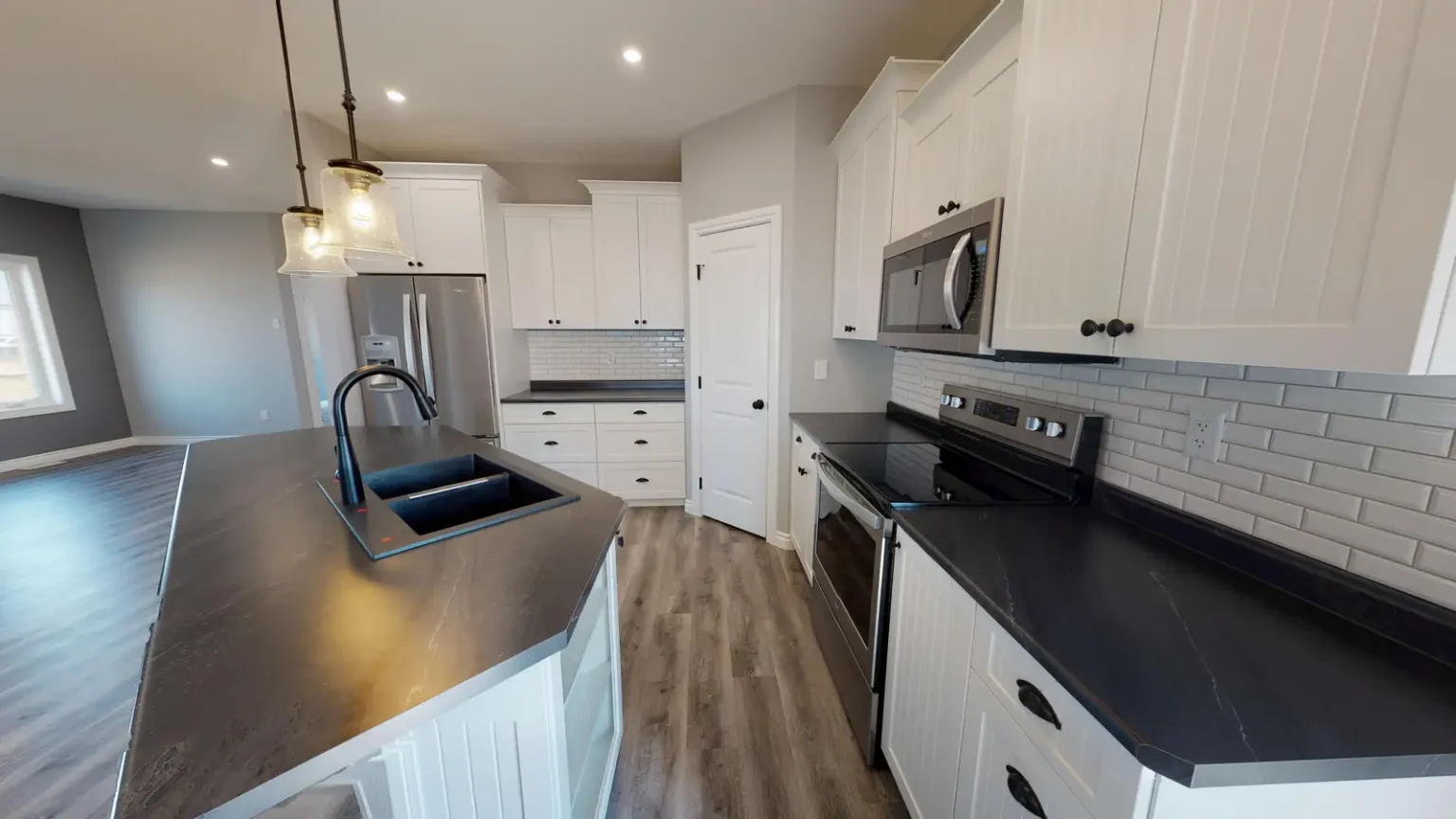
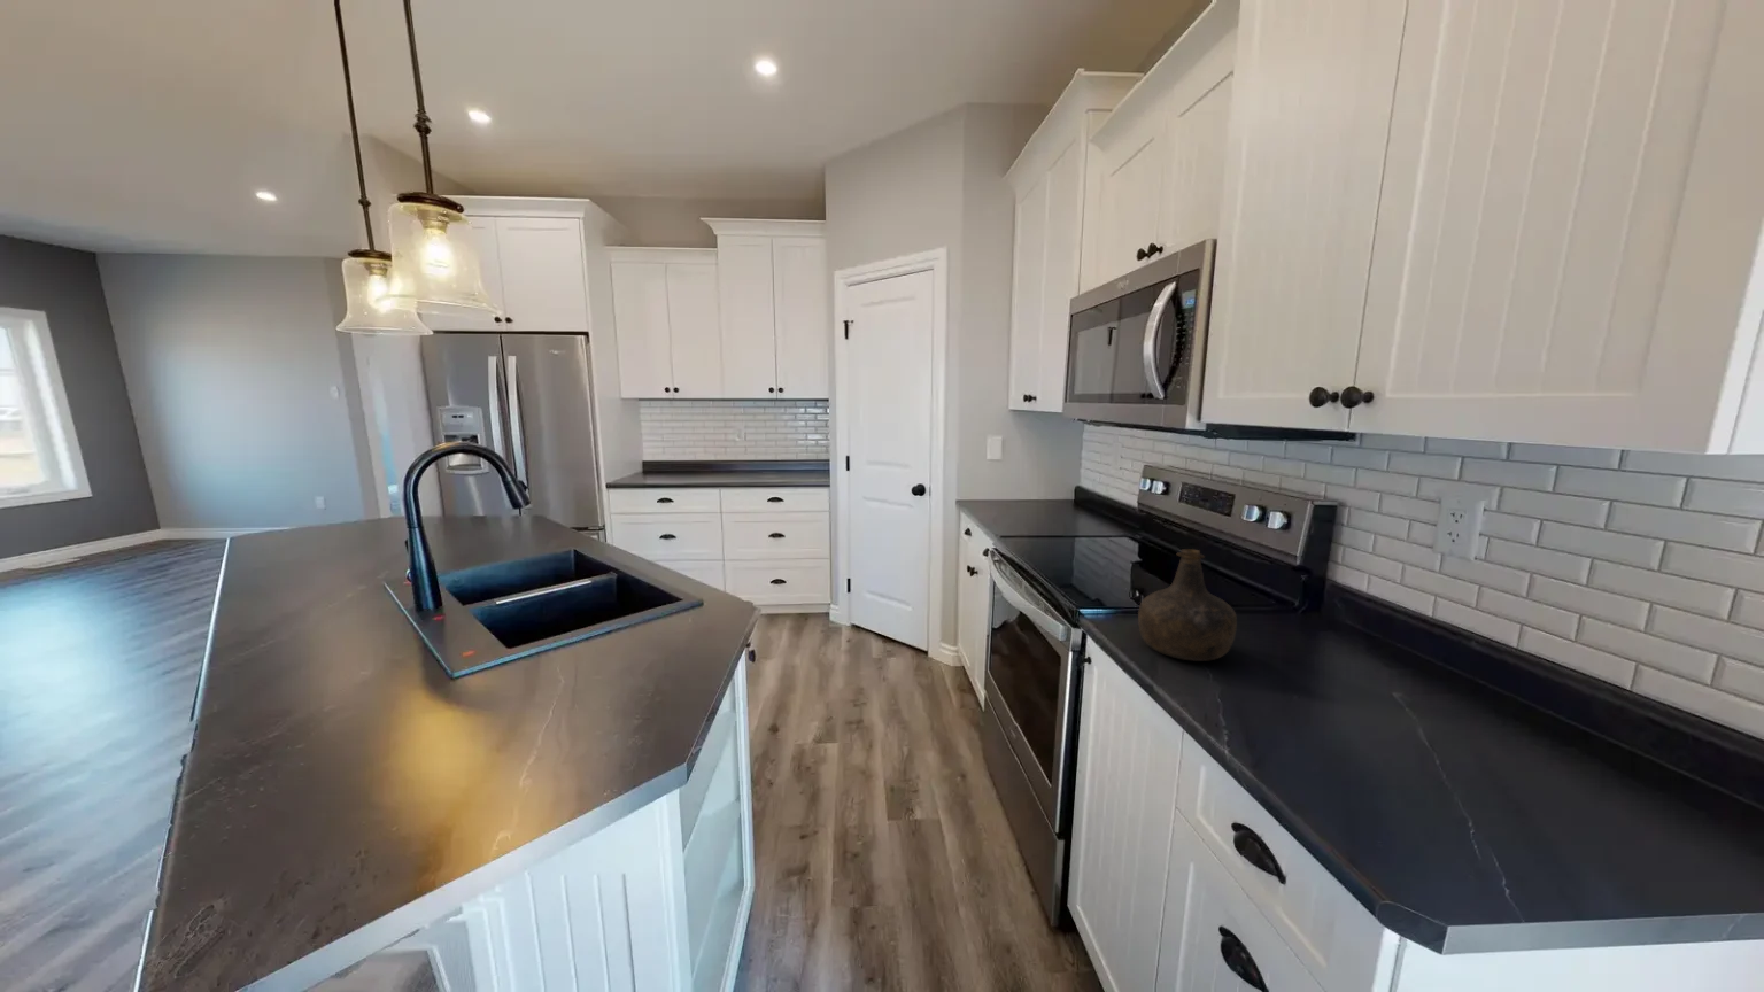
+ bottle [1136,547,1238,663]
